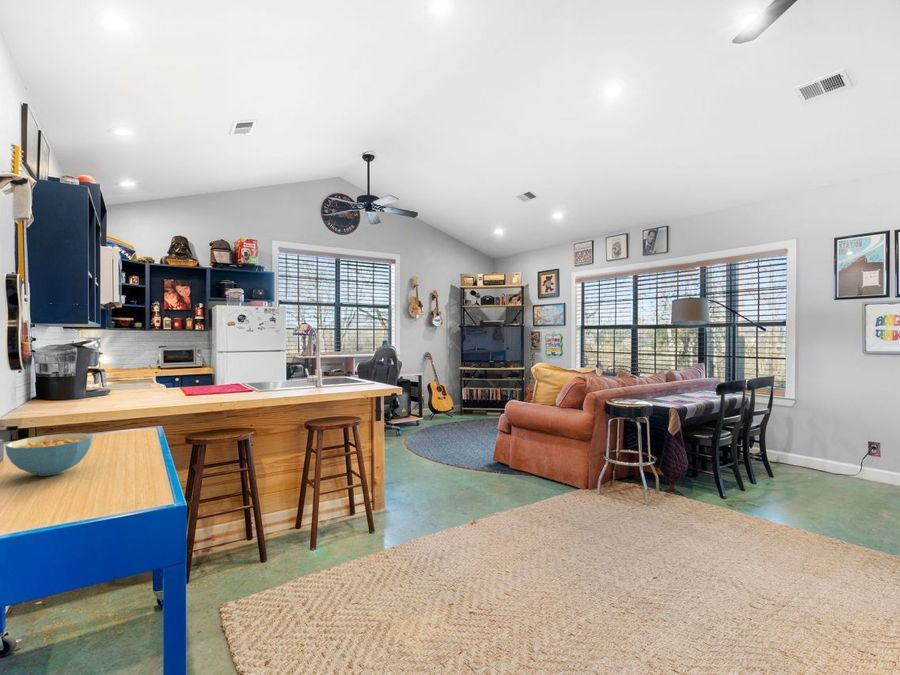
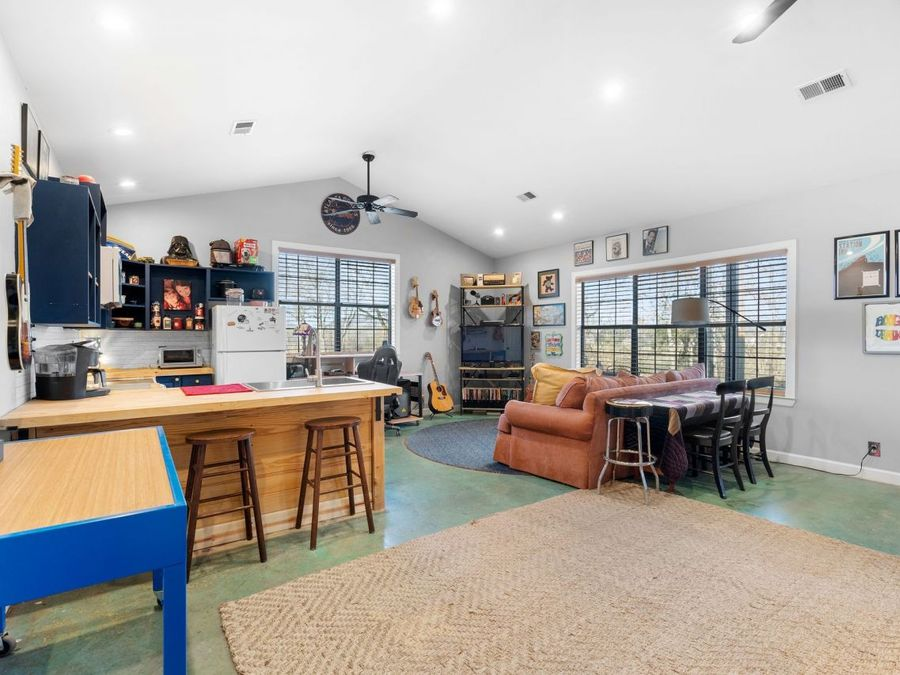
- cereal bowl [4,432,94,477]
